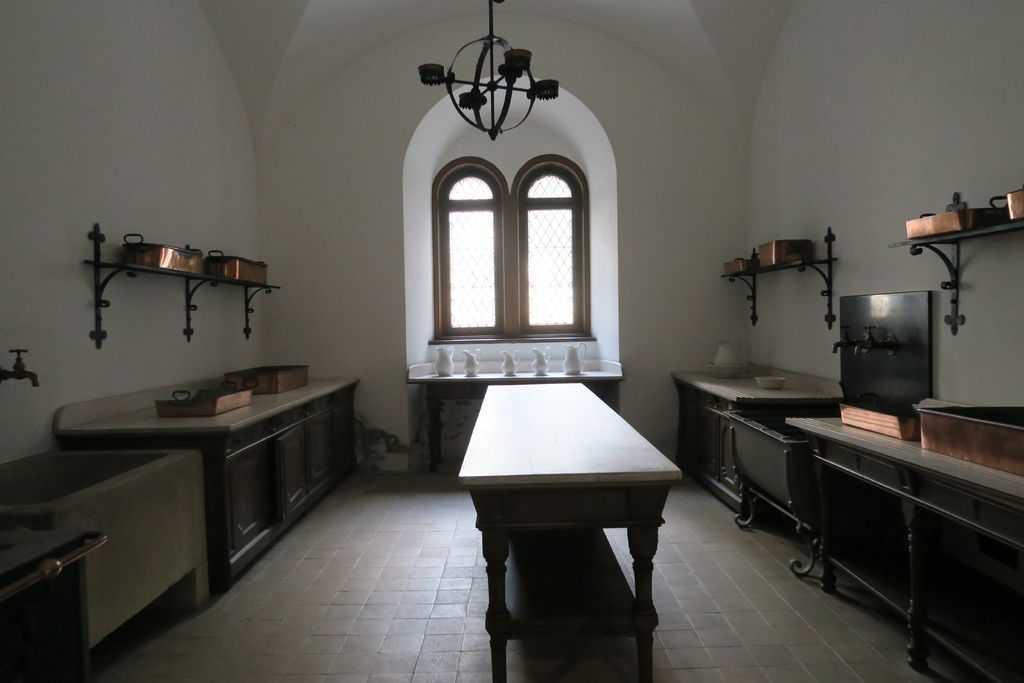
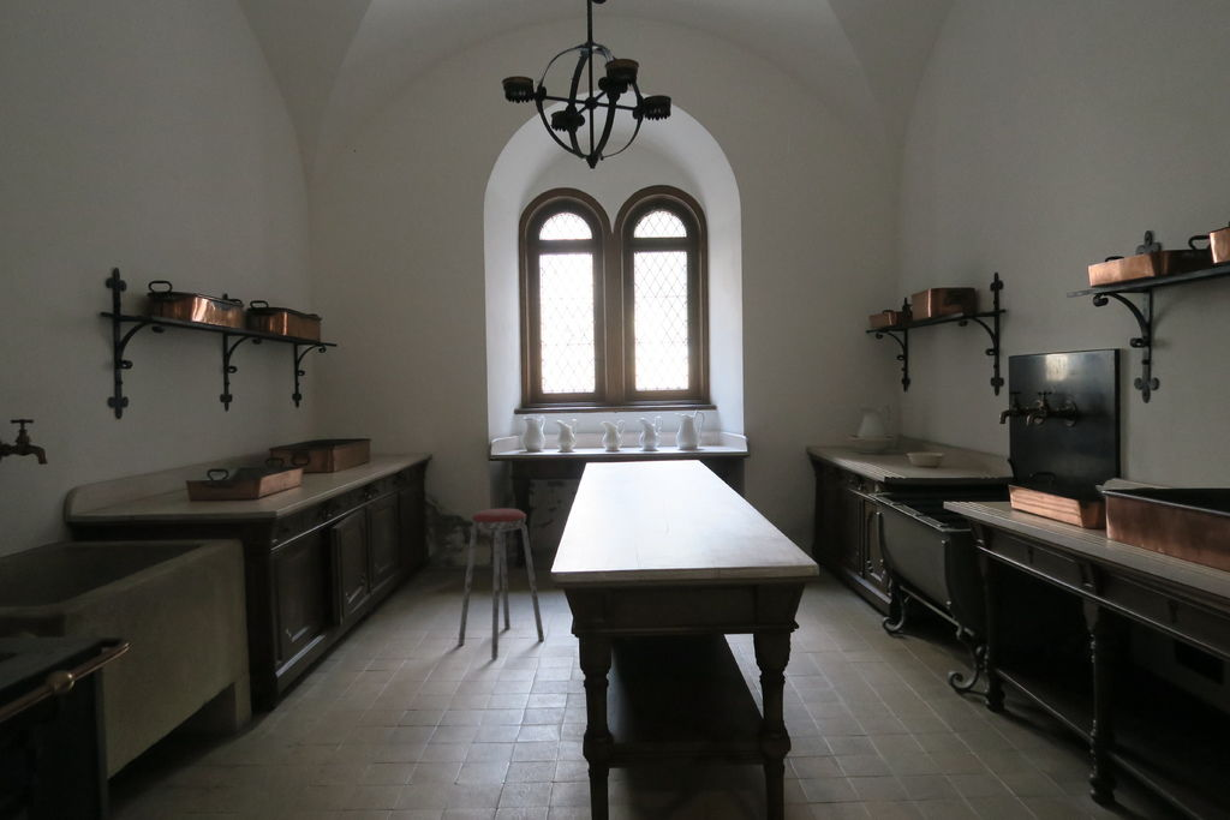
+ music stool [456,507,545,659]
